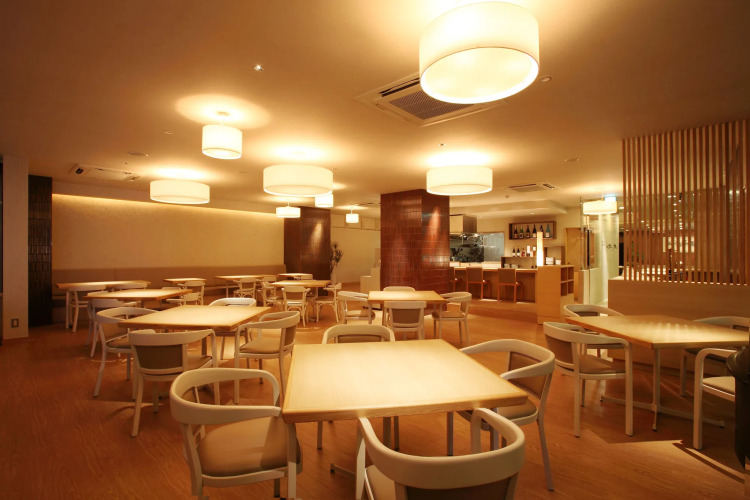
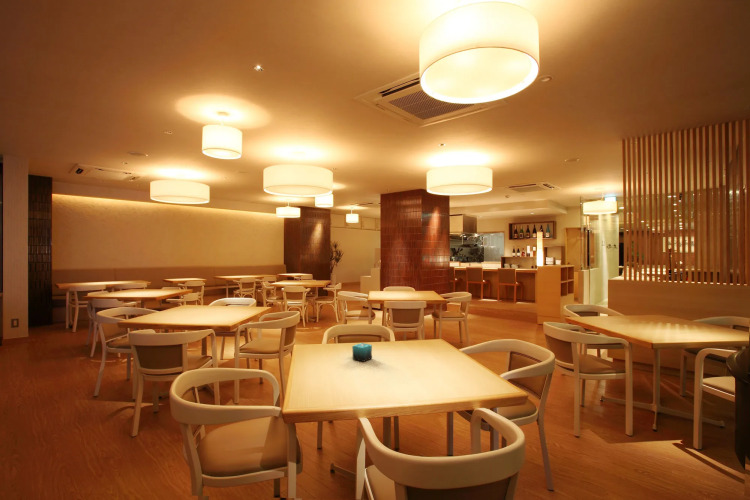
+ candle [351,342,373,363]
